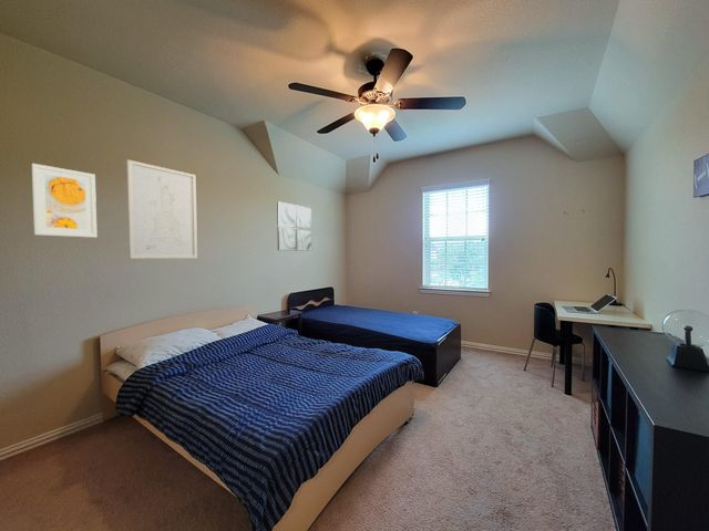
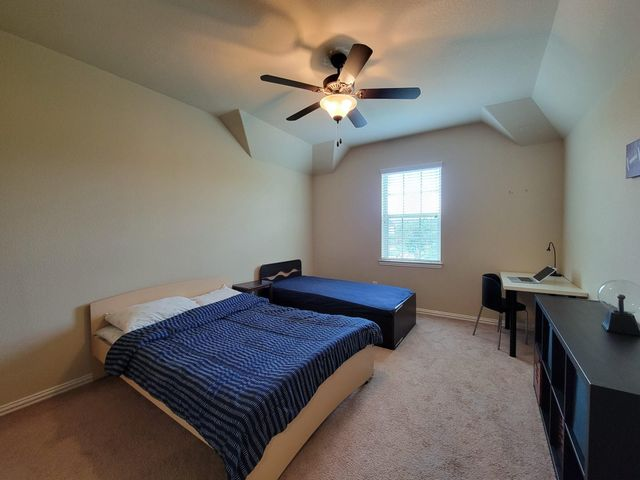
- wall art [125,159,198,260]
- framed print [31,163,97,239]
- wall art [276,200,314,252]
